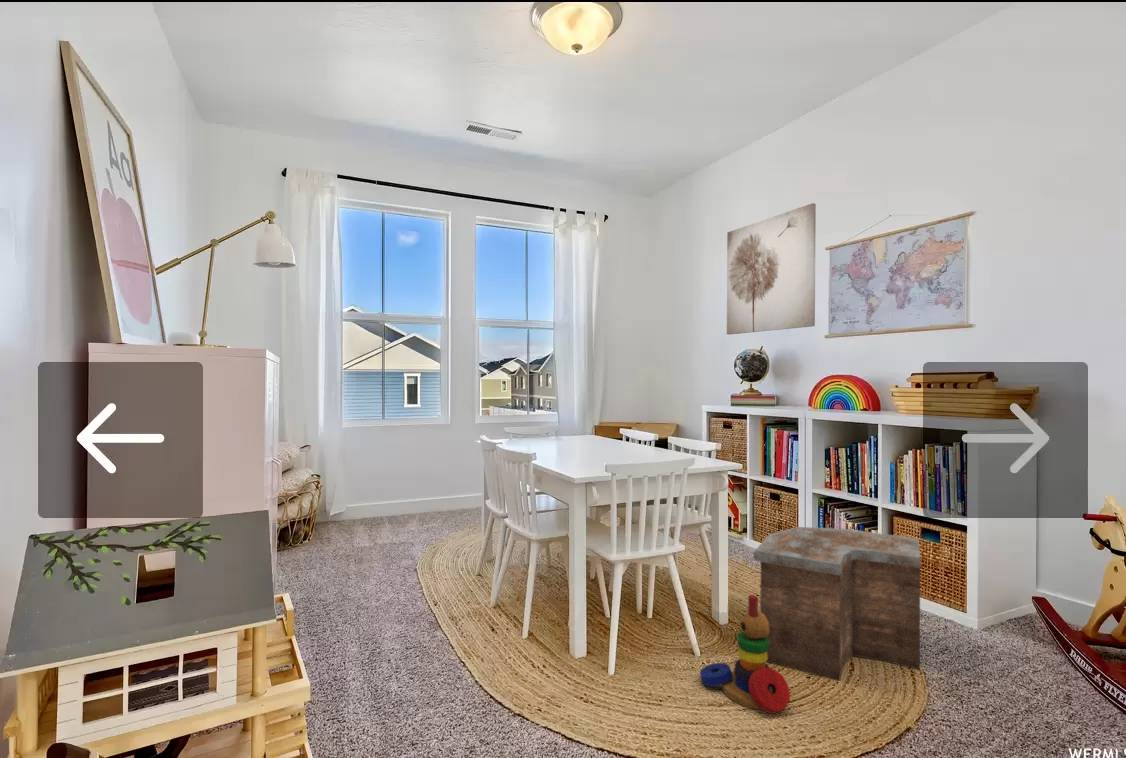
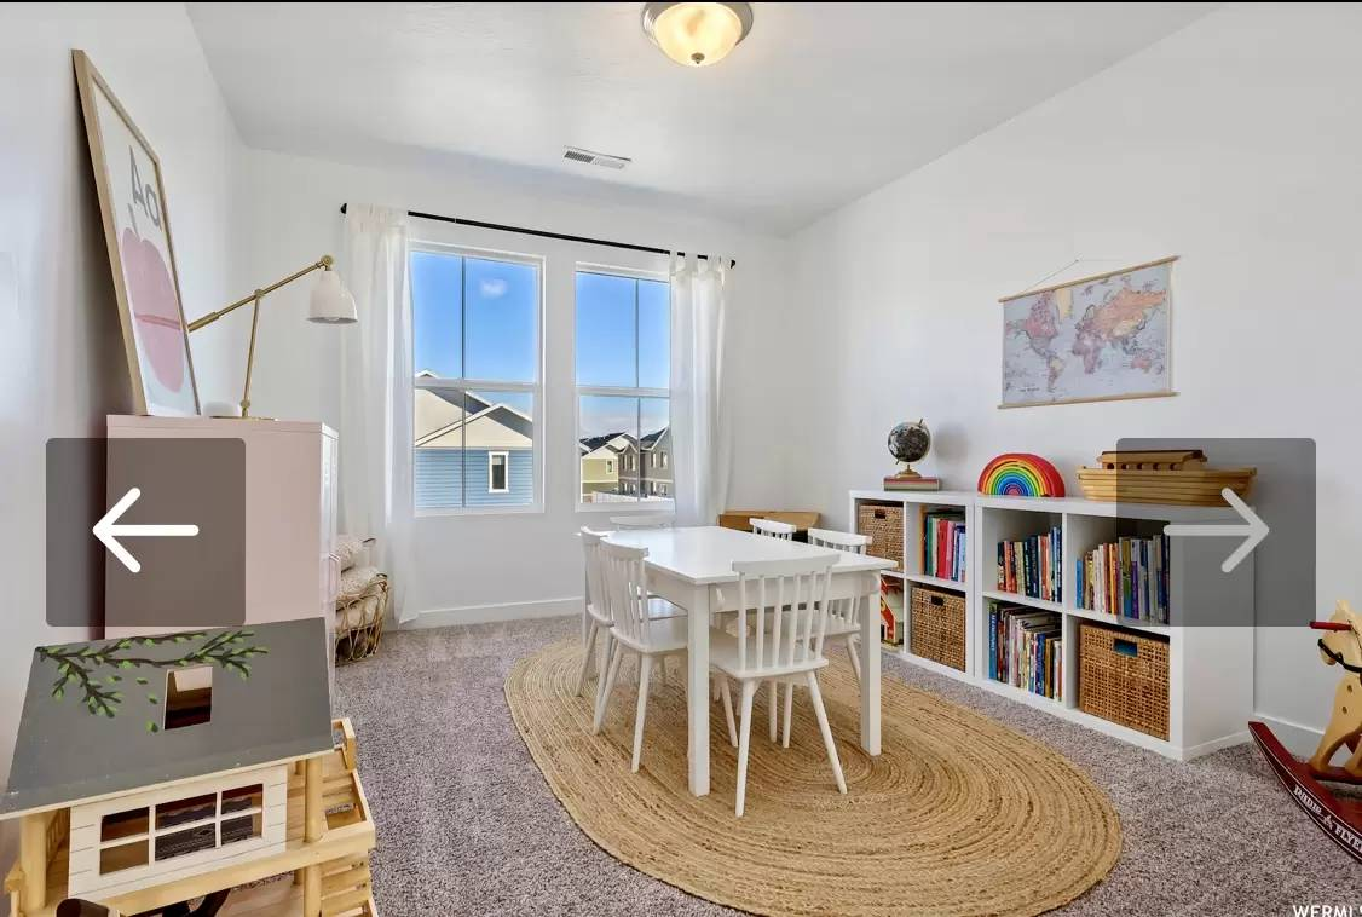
- stacking toy [699,594,791,715]
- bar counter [753,526,921,682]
- wall art [726,202,817,336]
